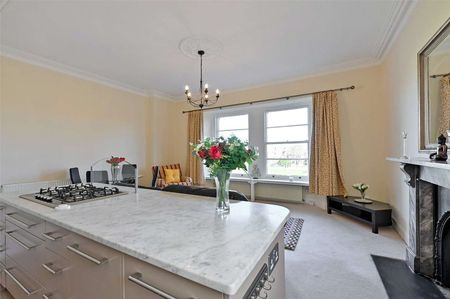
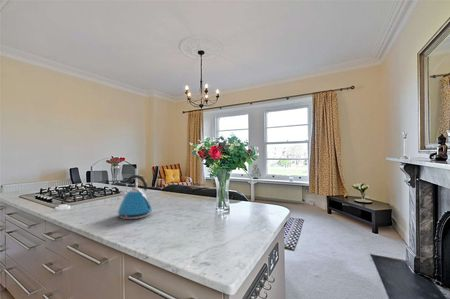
+ kettle [117,174,154,220]
